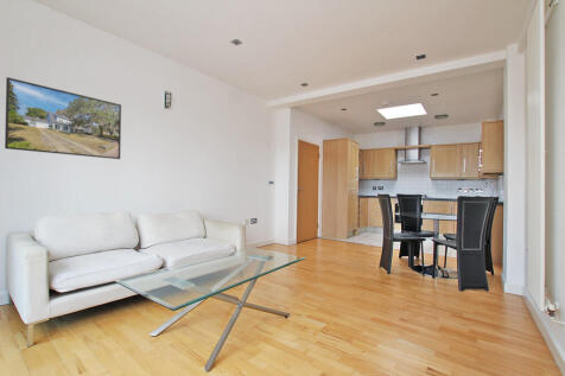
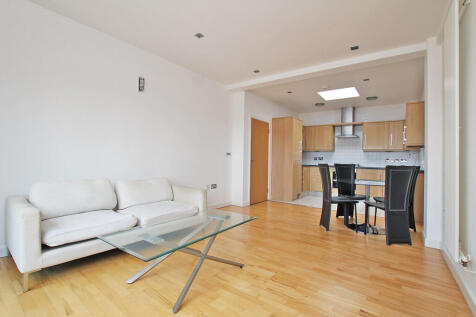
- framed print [4,76,122,160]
